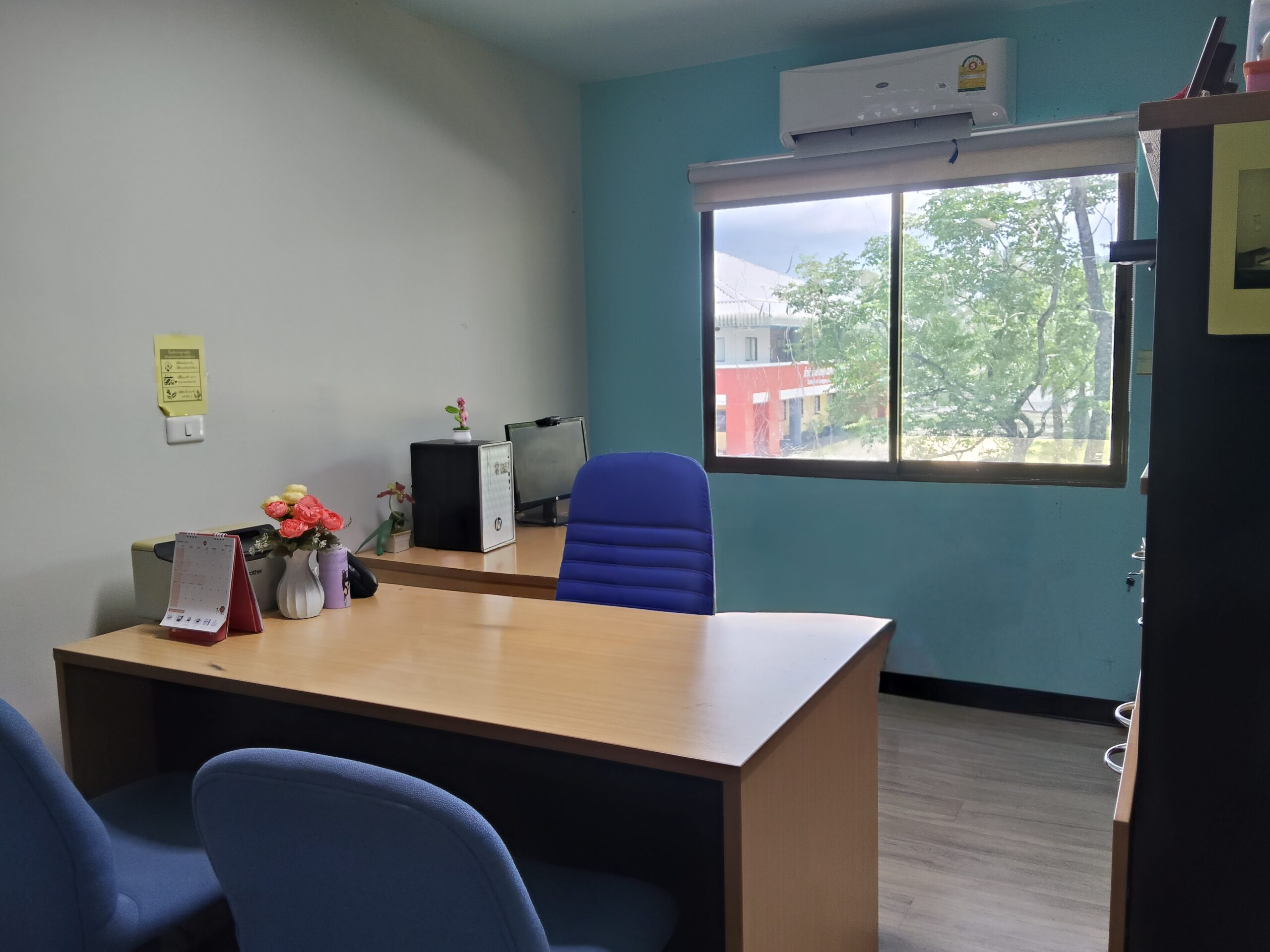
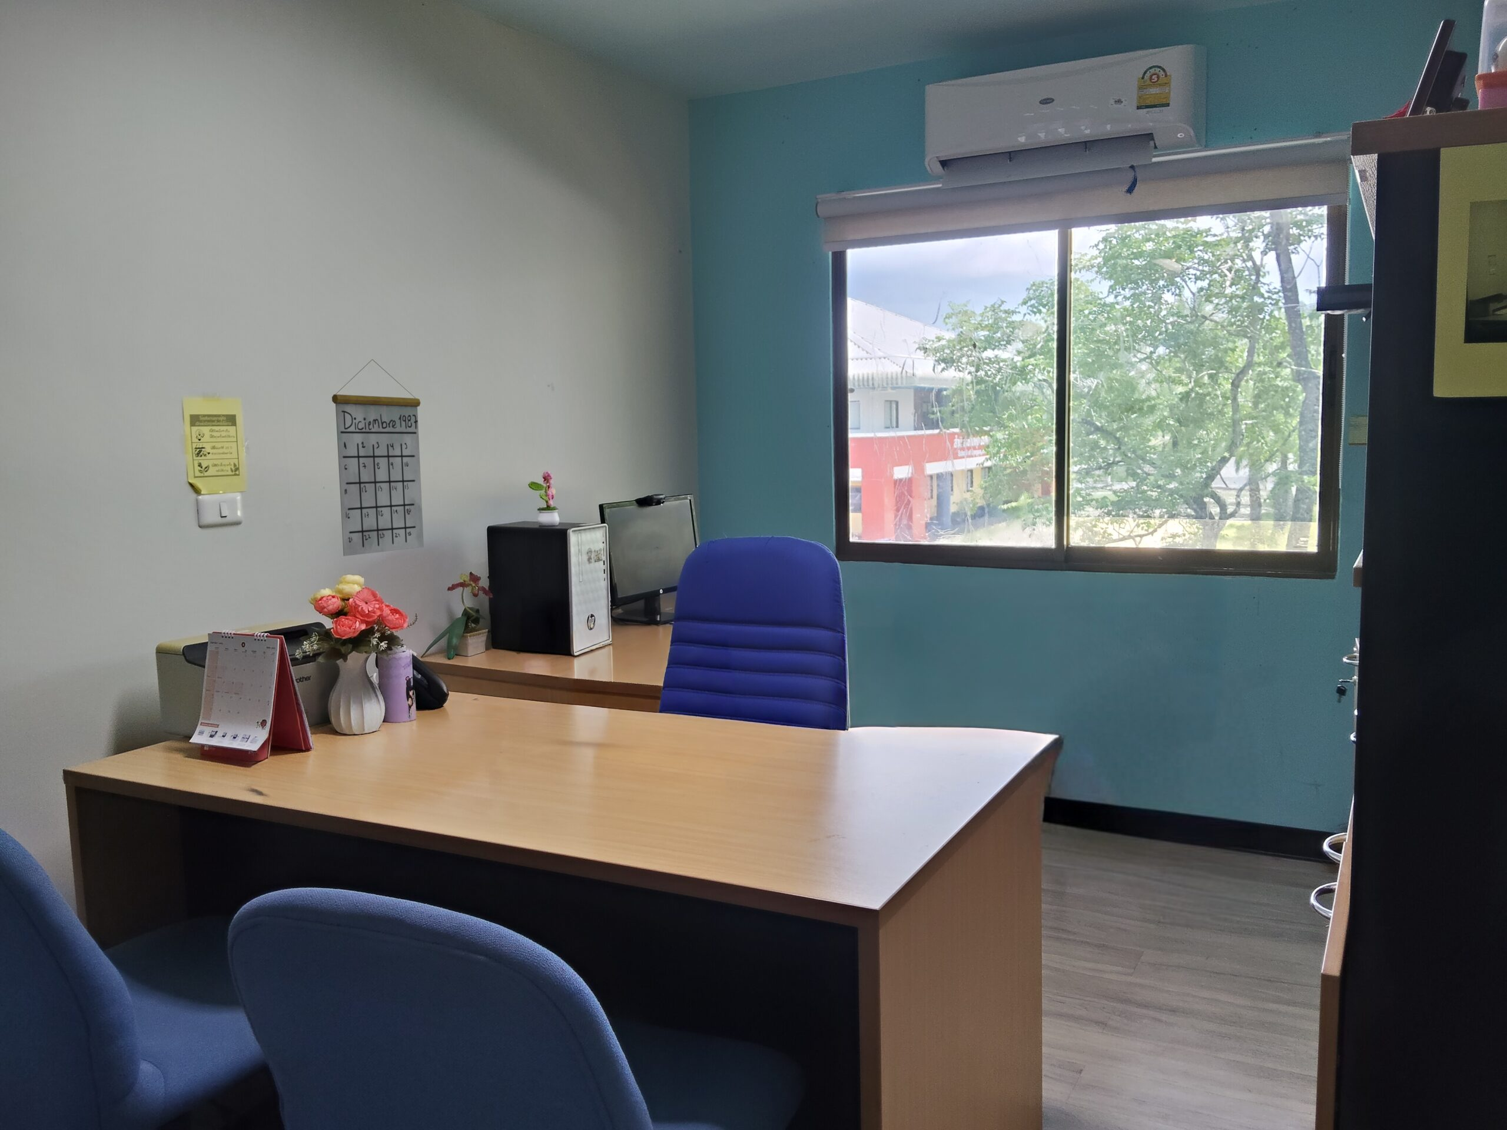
+ calendar [331,358,425,557]
